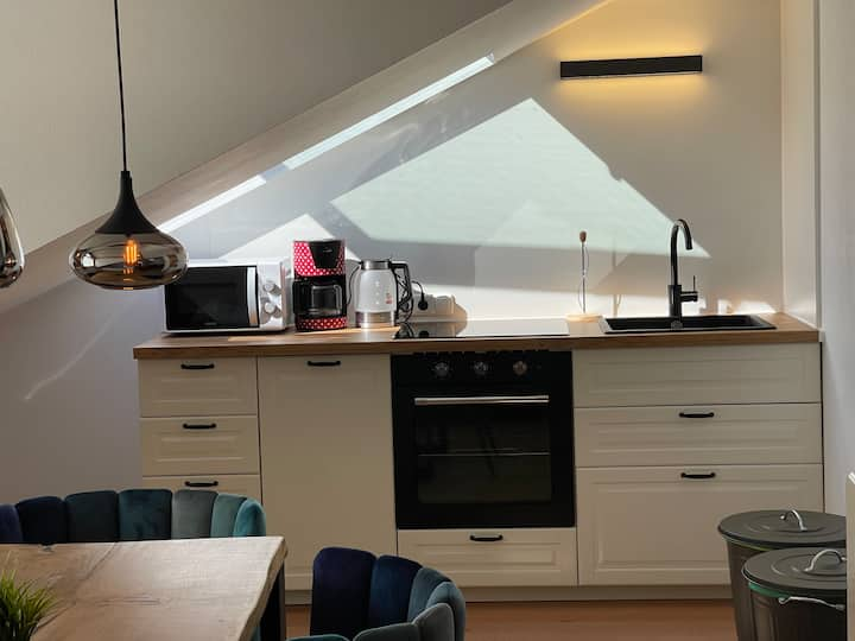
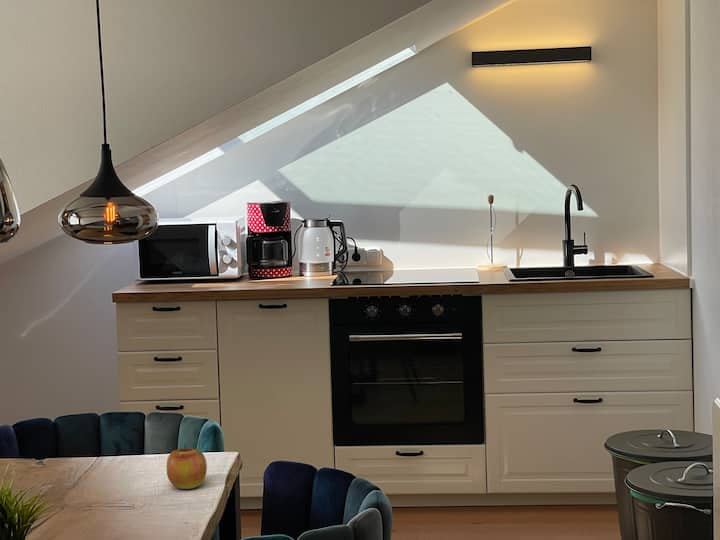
+ apple [166,443,208,490]
